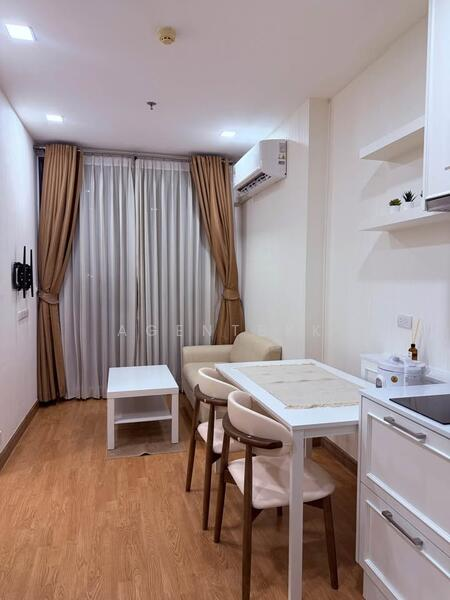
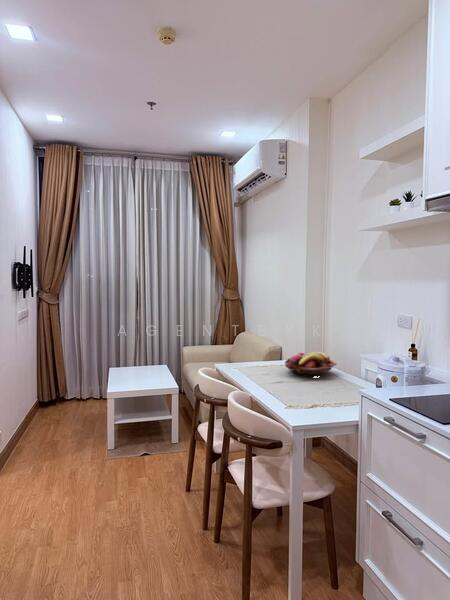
+ fruit basket [284,351,338,377]
